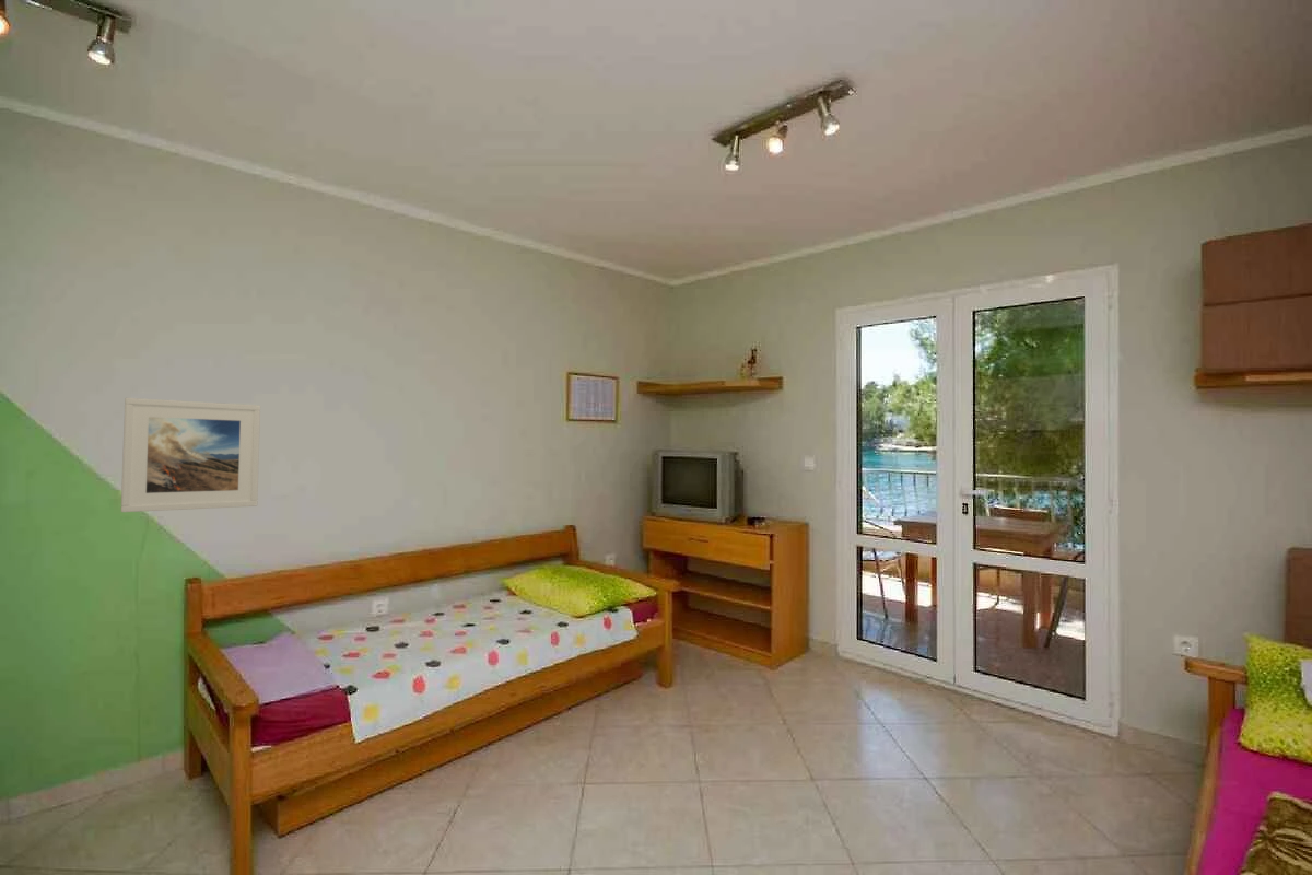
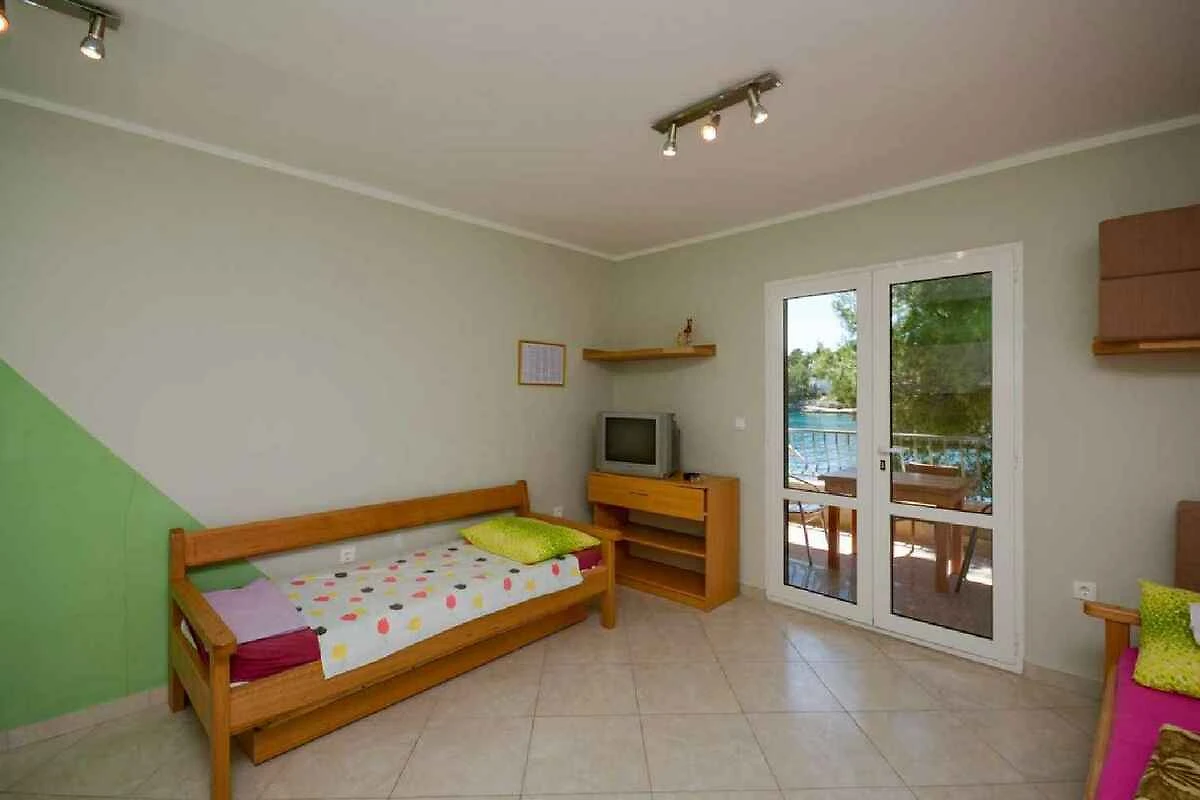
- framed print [120,397,261,513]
